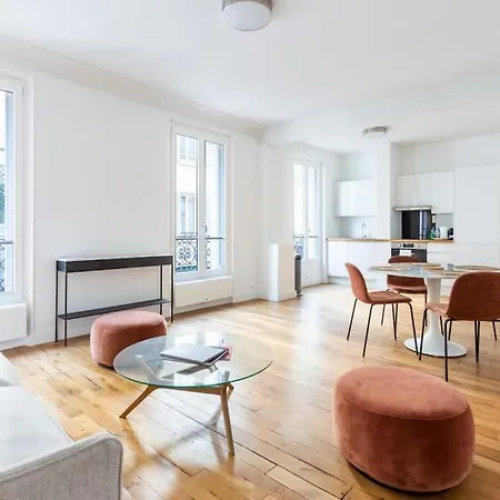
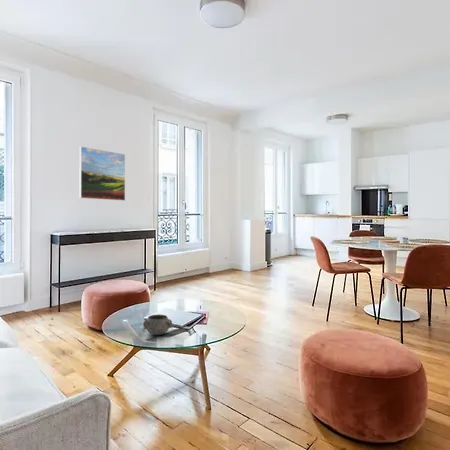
+ decorative bowl [142,313,173,336]
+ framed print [78,145,126,202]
